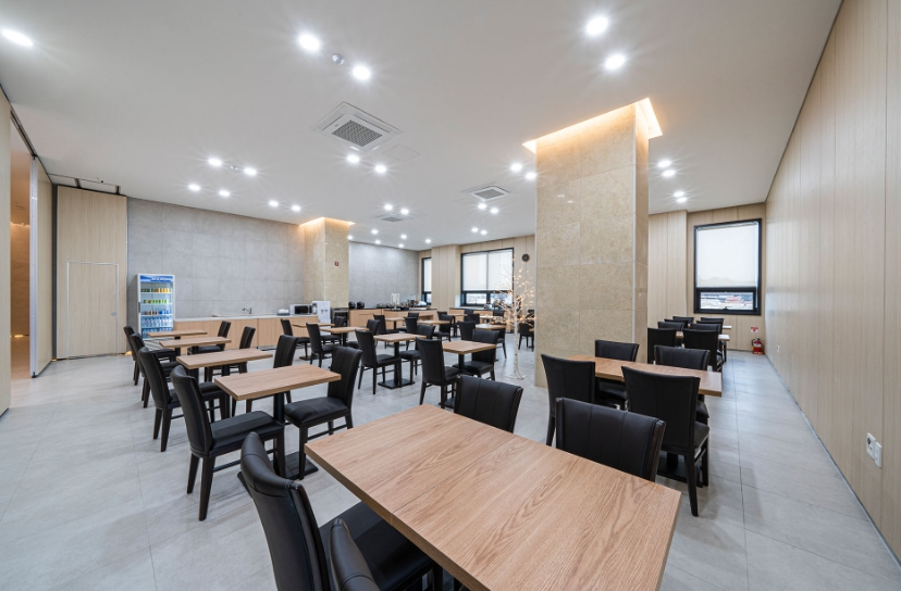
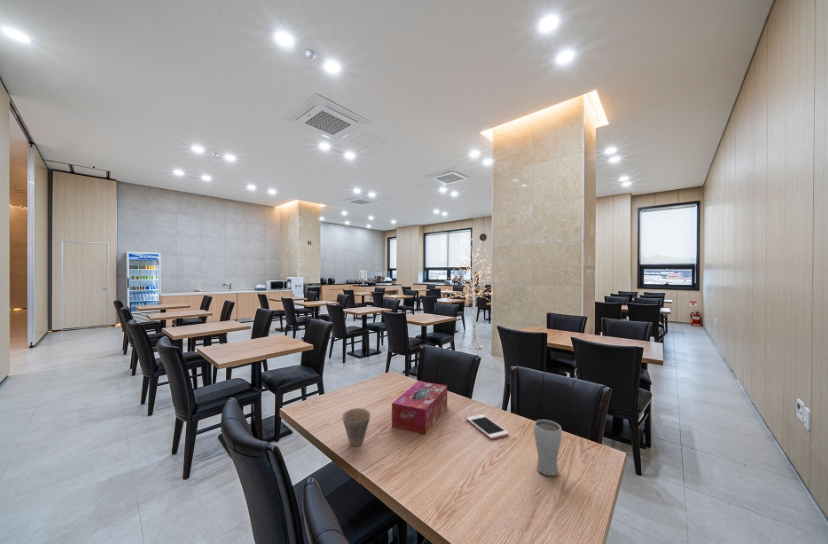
+ cell phone [465,413,509,440]
+ cup [341,407,372,447]
+ tissue box [391,380,448,435]
+ drinking glass [533,419,563,477]
